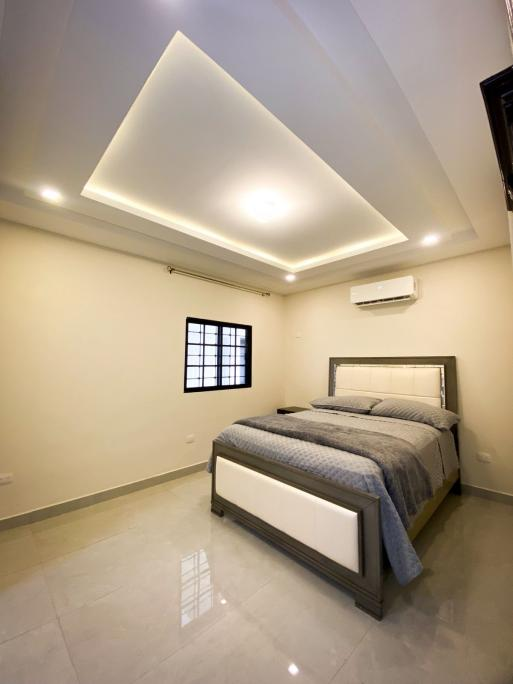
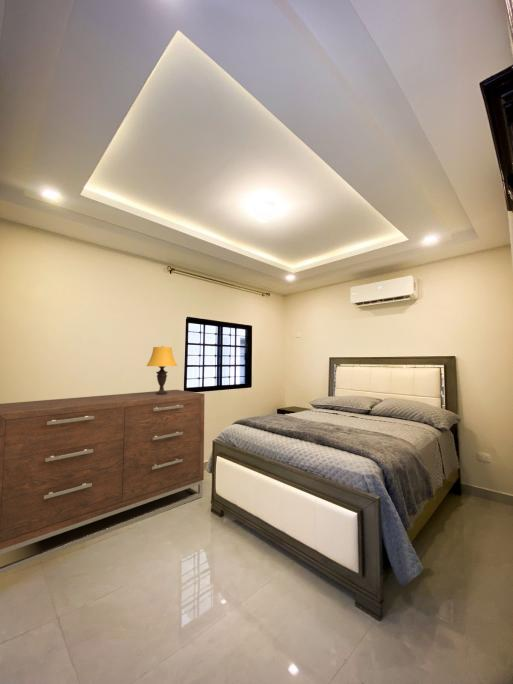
+ table lamp [146,345,178,395]
+ dresser [0,389,206,575]
